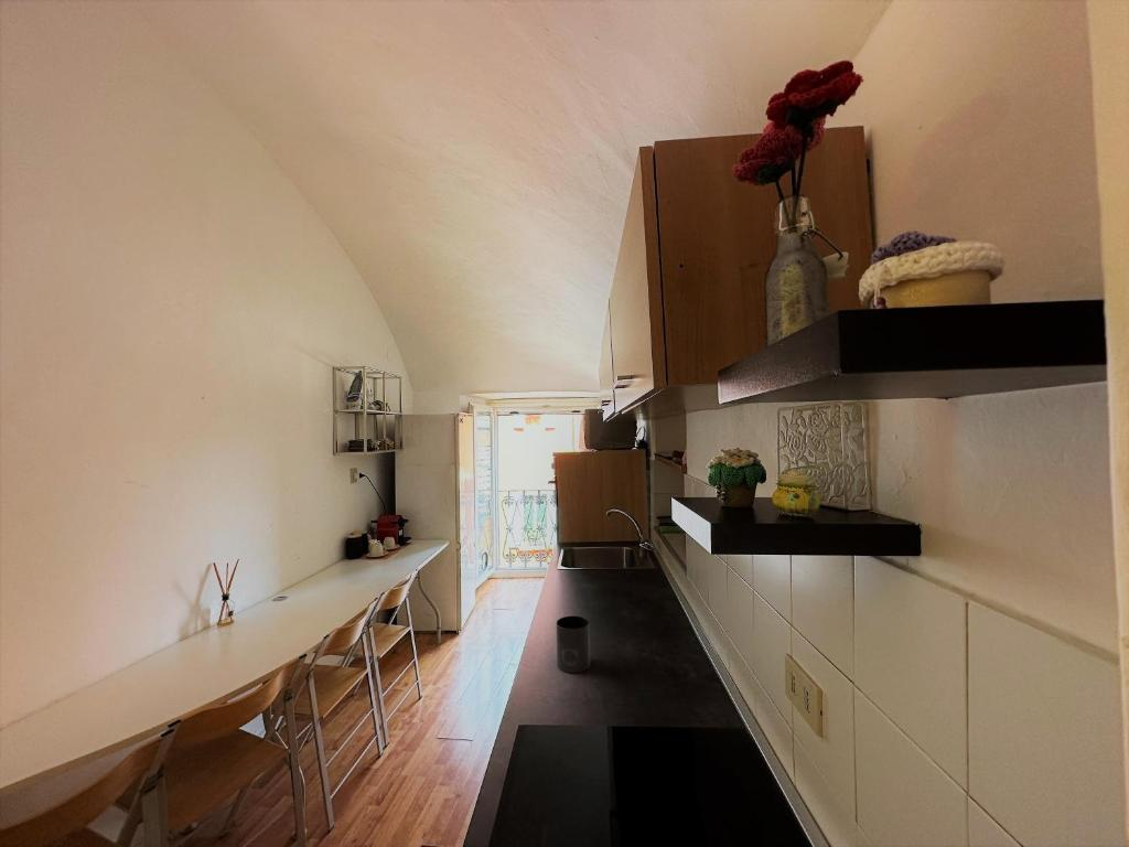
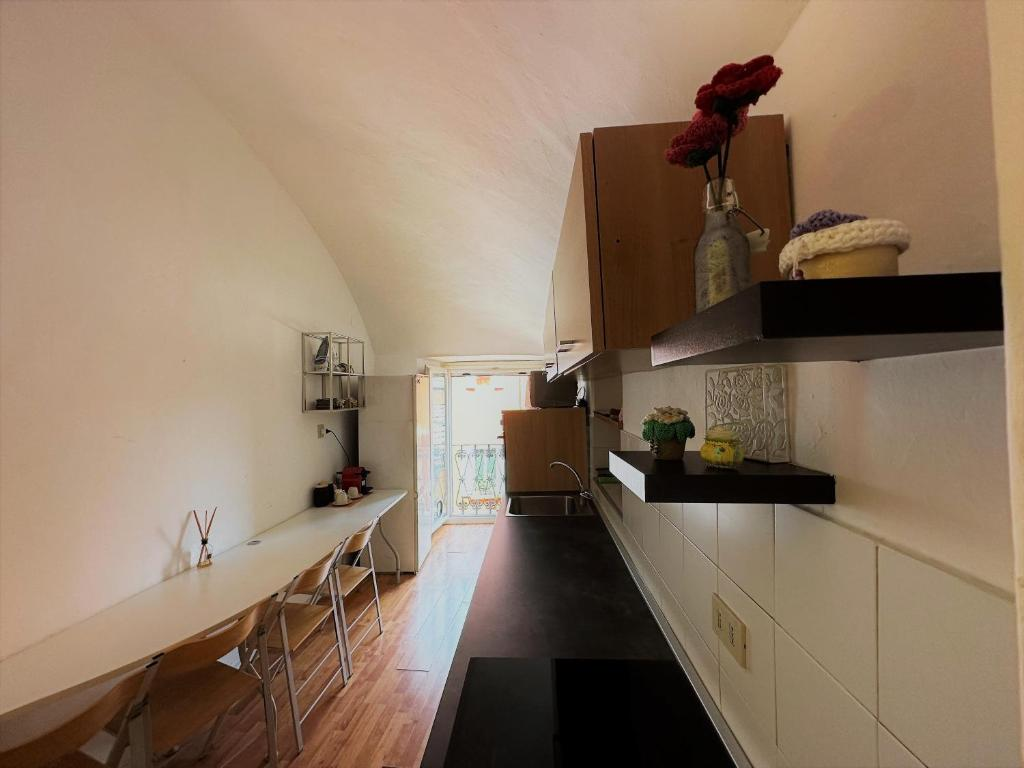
- mug [556,614,591,674]
